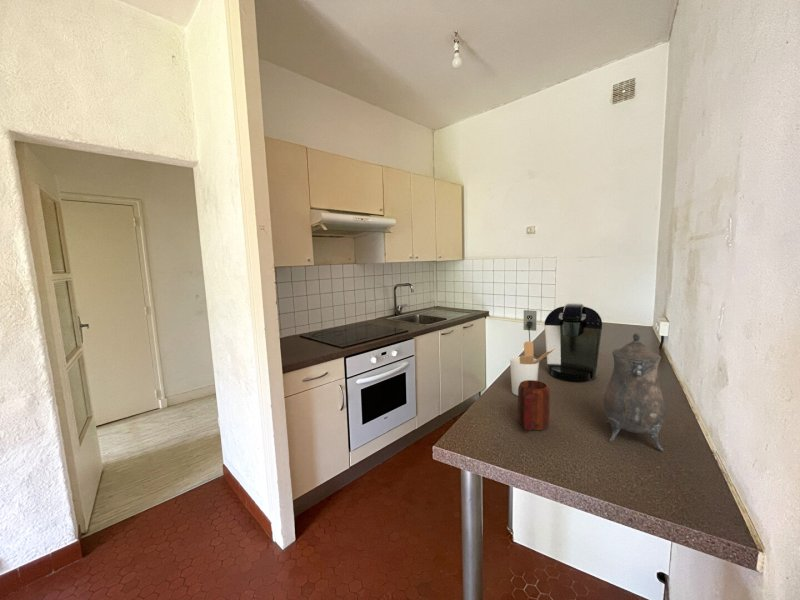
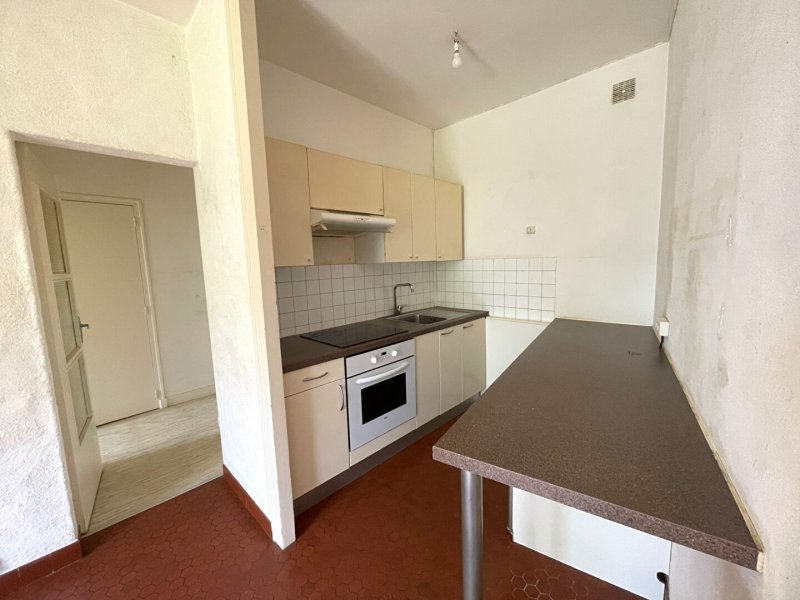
- coffee maker [522,302,603,383]
- mug [517,380,551,431]
- utensil holder [509,340,555,397]
- teapot [602,332,666,452]
